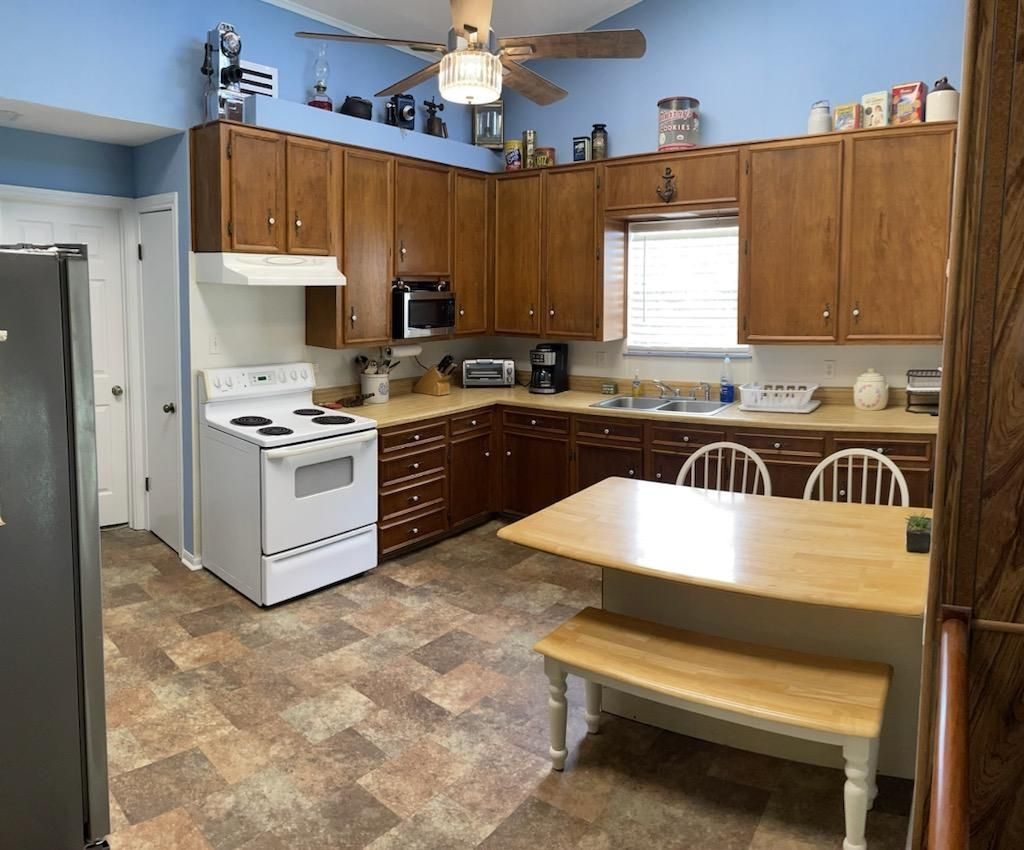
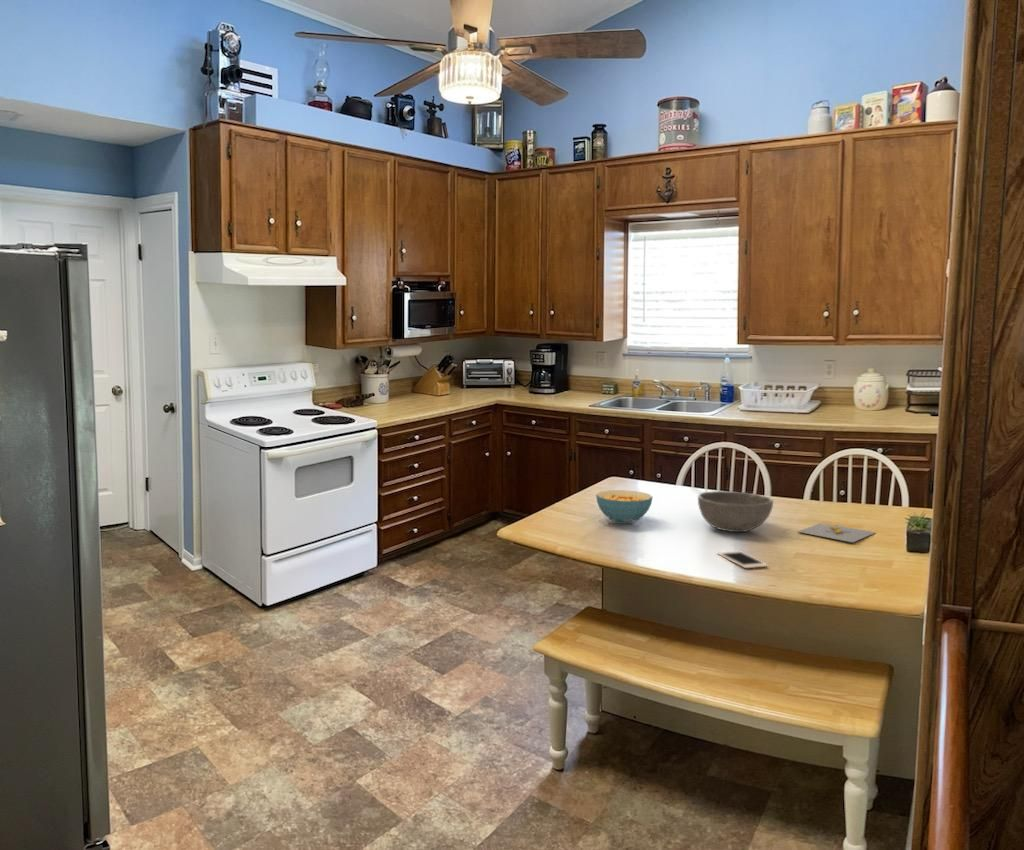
+ bowl [697,490,774,533]
+ cereal bowl [595,489,653,525]
+ banana [796,523,877,544]
+ cell phone [716,550,768,569]
